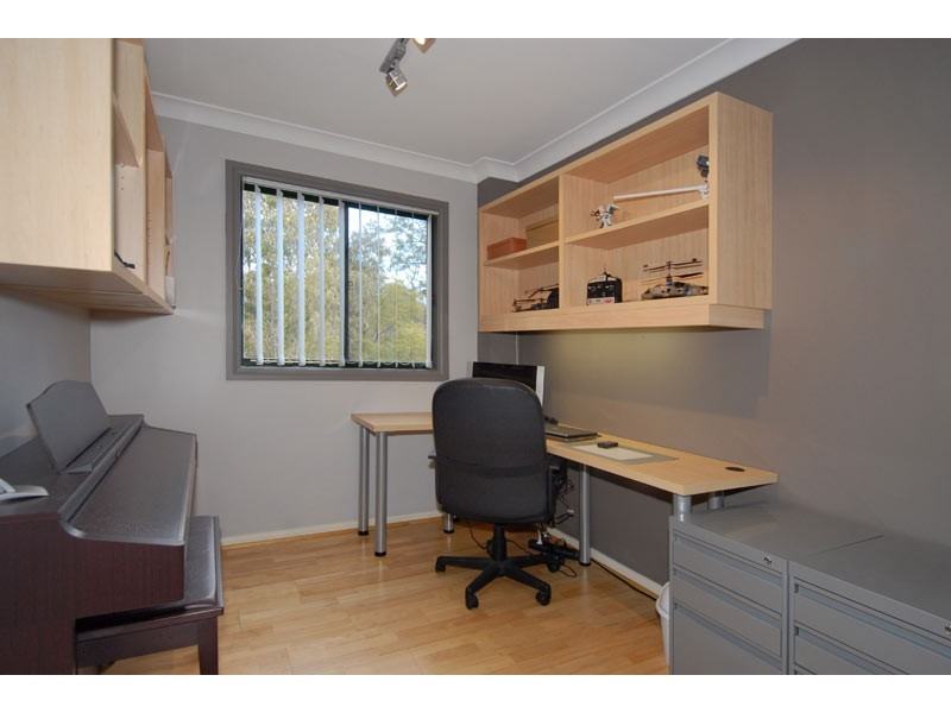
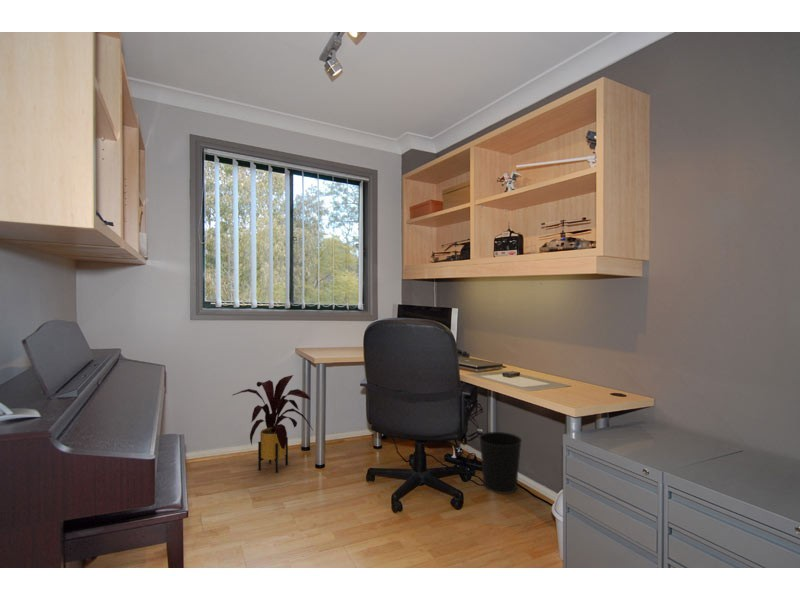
+ house plant [232,374,314,474]
+ wastebasket [478,431,523,495]
